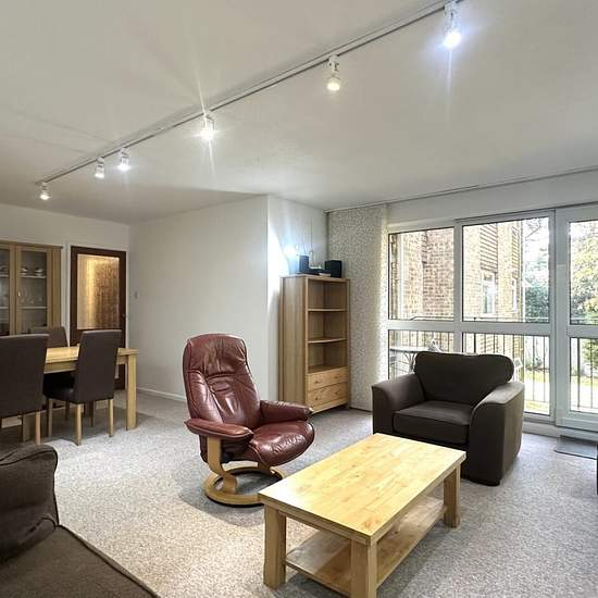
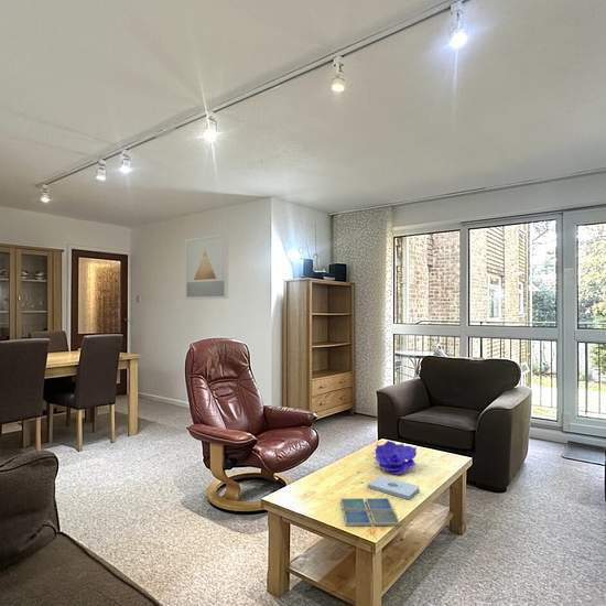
+ decorative bowl [374,440,418,475]
+ notepad [367,475,421,500]
+ wall art [184,232,229,301]
+ drink coaster [339,497,401,527]
